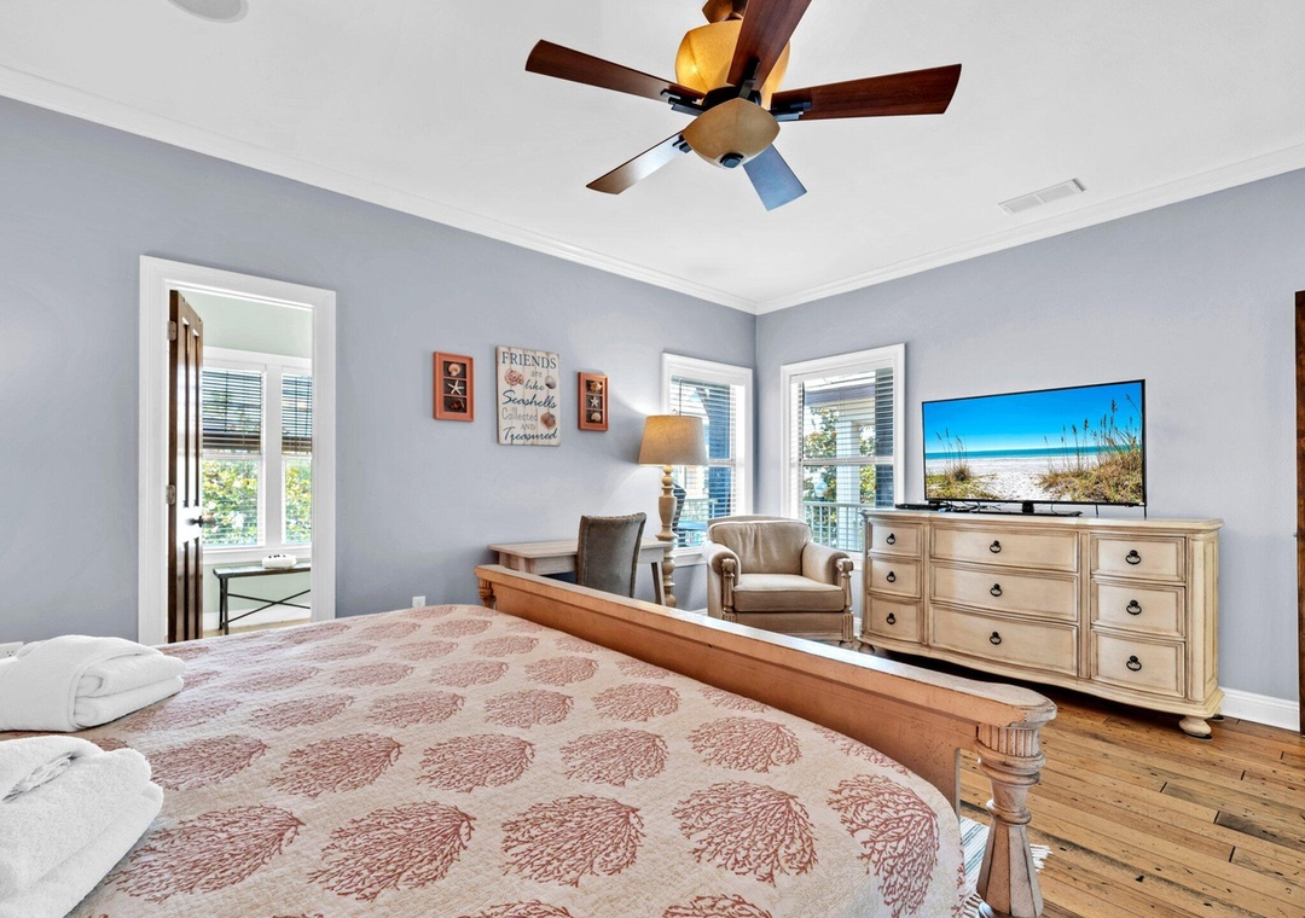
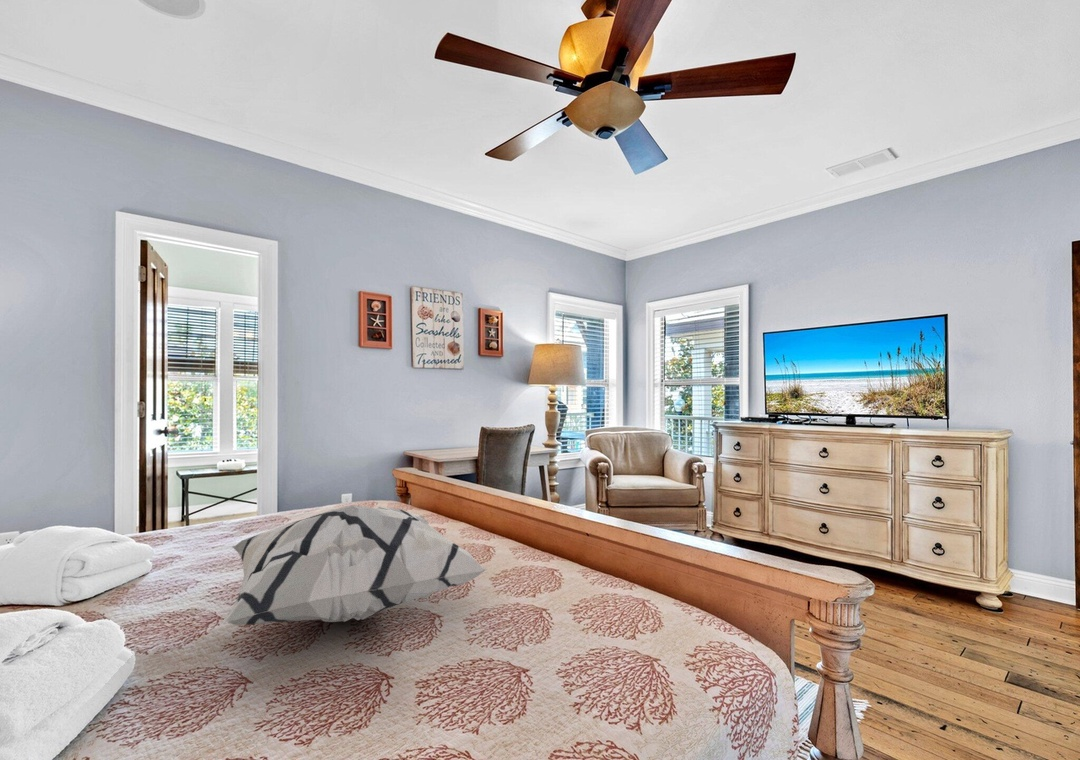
+ decorative pillow [222,505,487,626]
